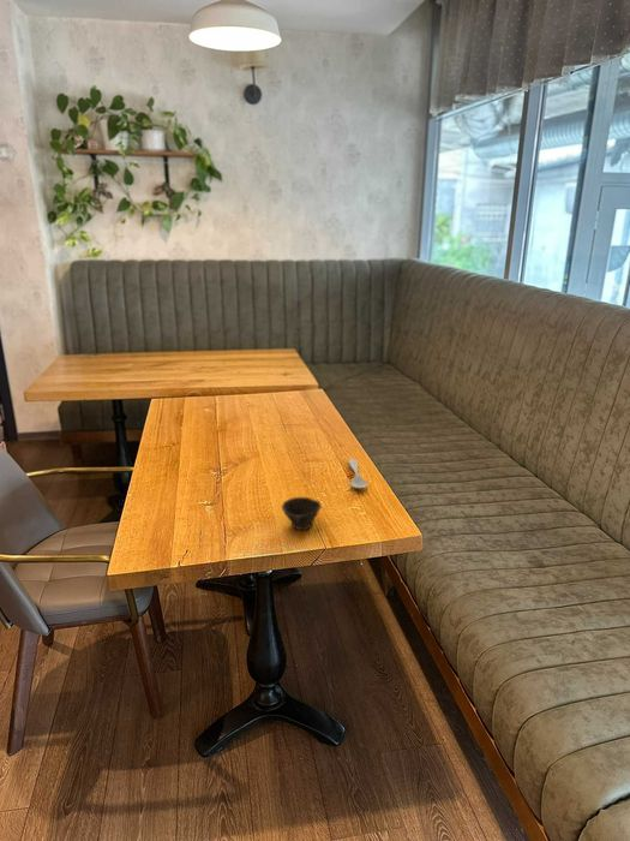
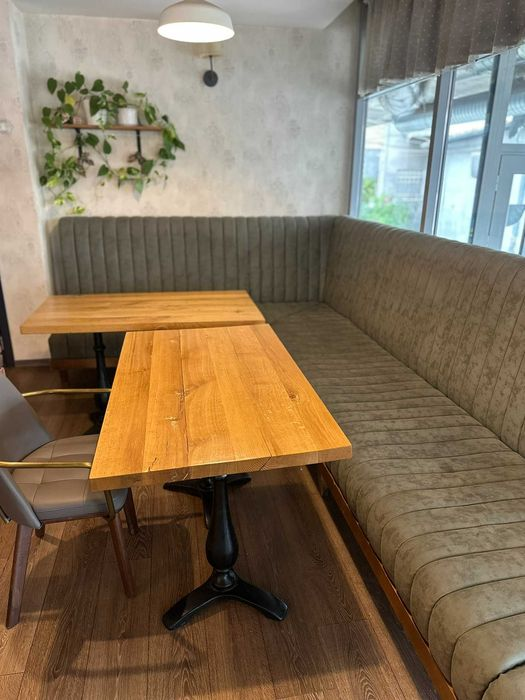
- spoon [347,458,368,489]
- cup [281,496,323,531]
